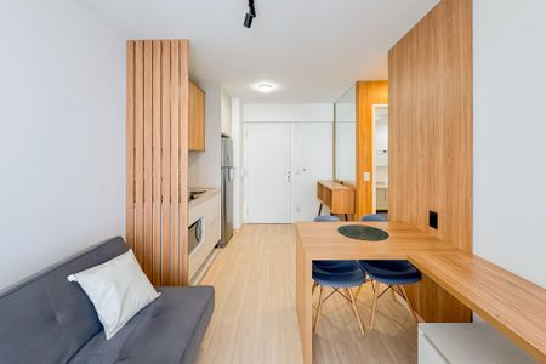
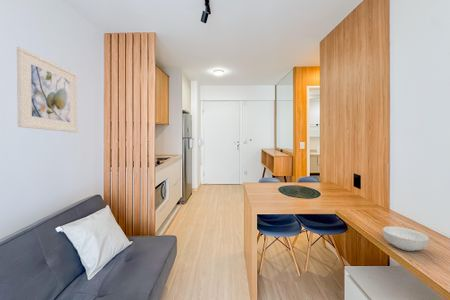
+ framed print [16,46,79,133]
+ cereal bowl [382,225,430,252]
